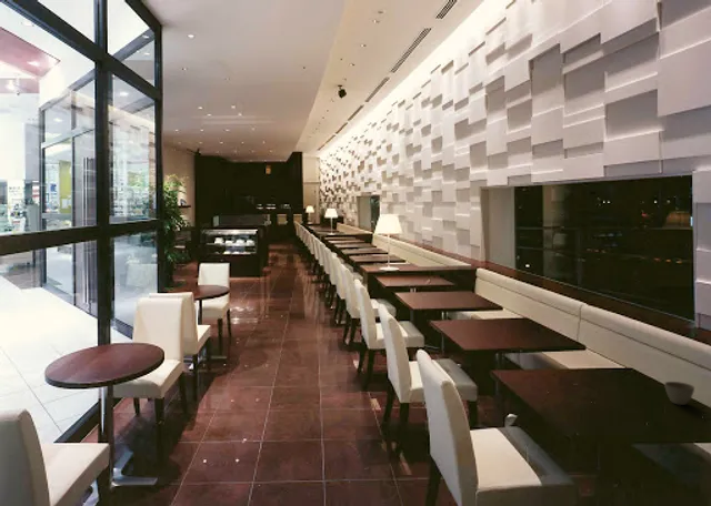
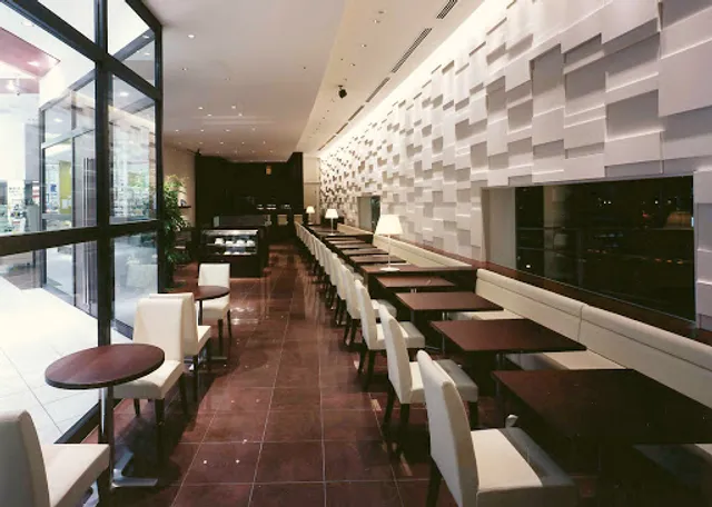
- flower pot [663,381,695,406]
